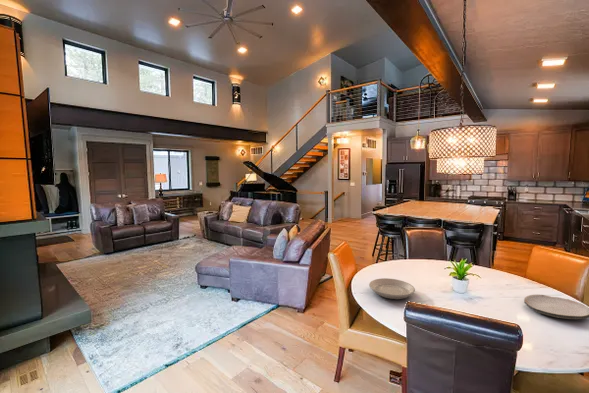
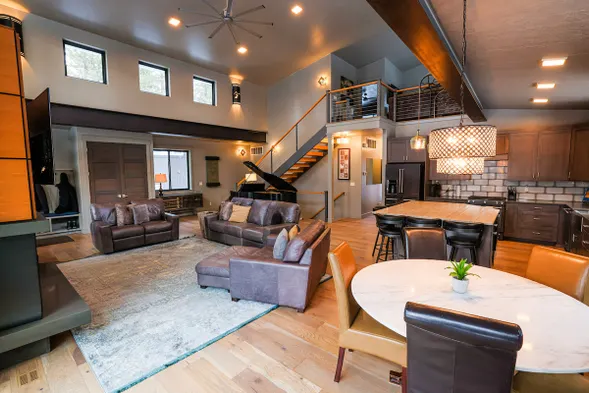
- plate [368,277,416,300]
- plate [523,294,589,320]
